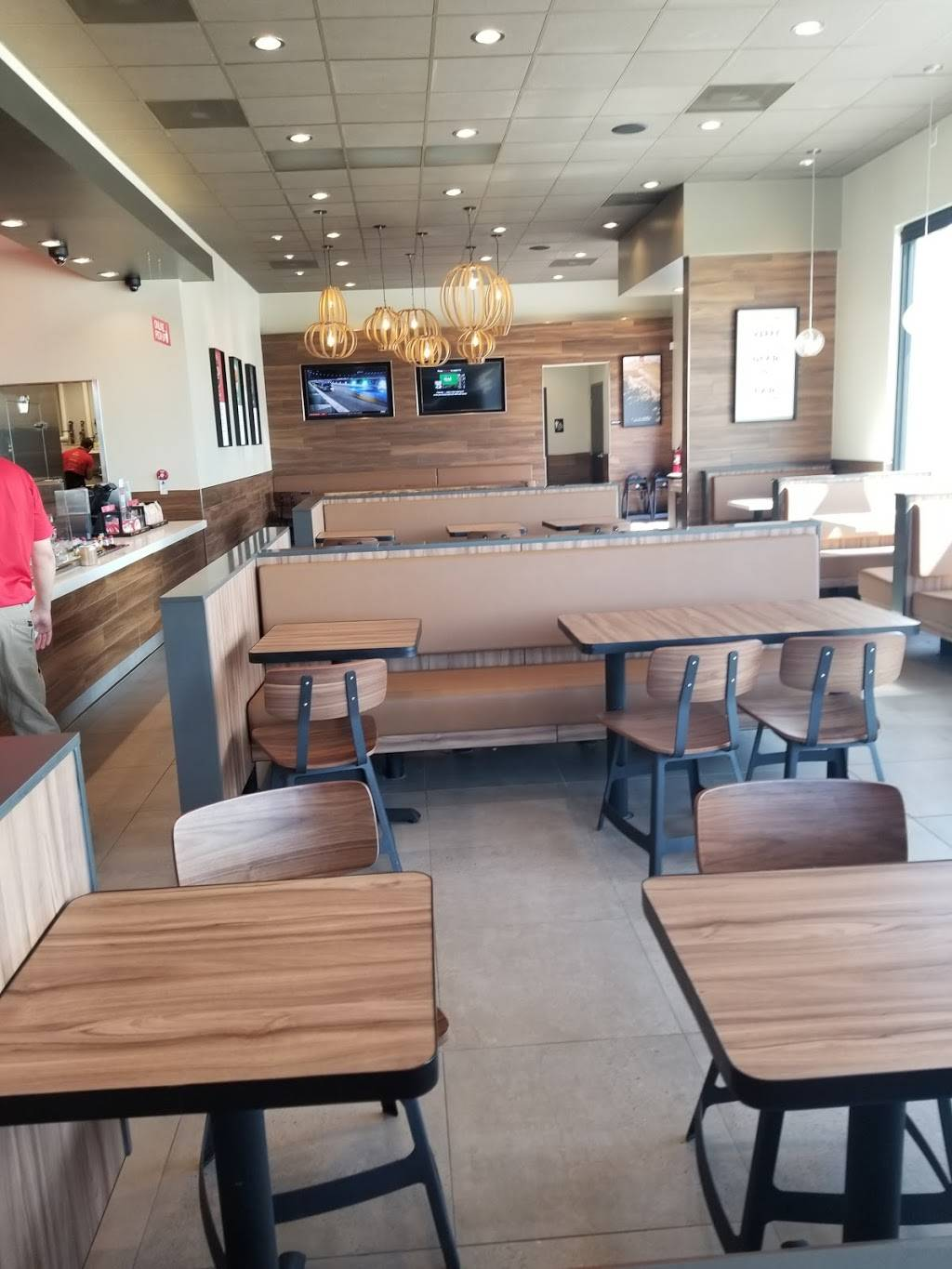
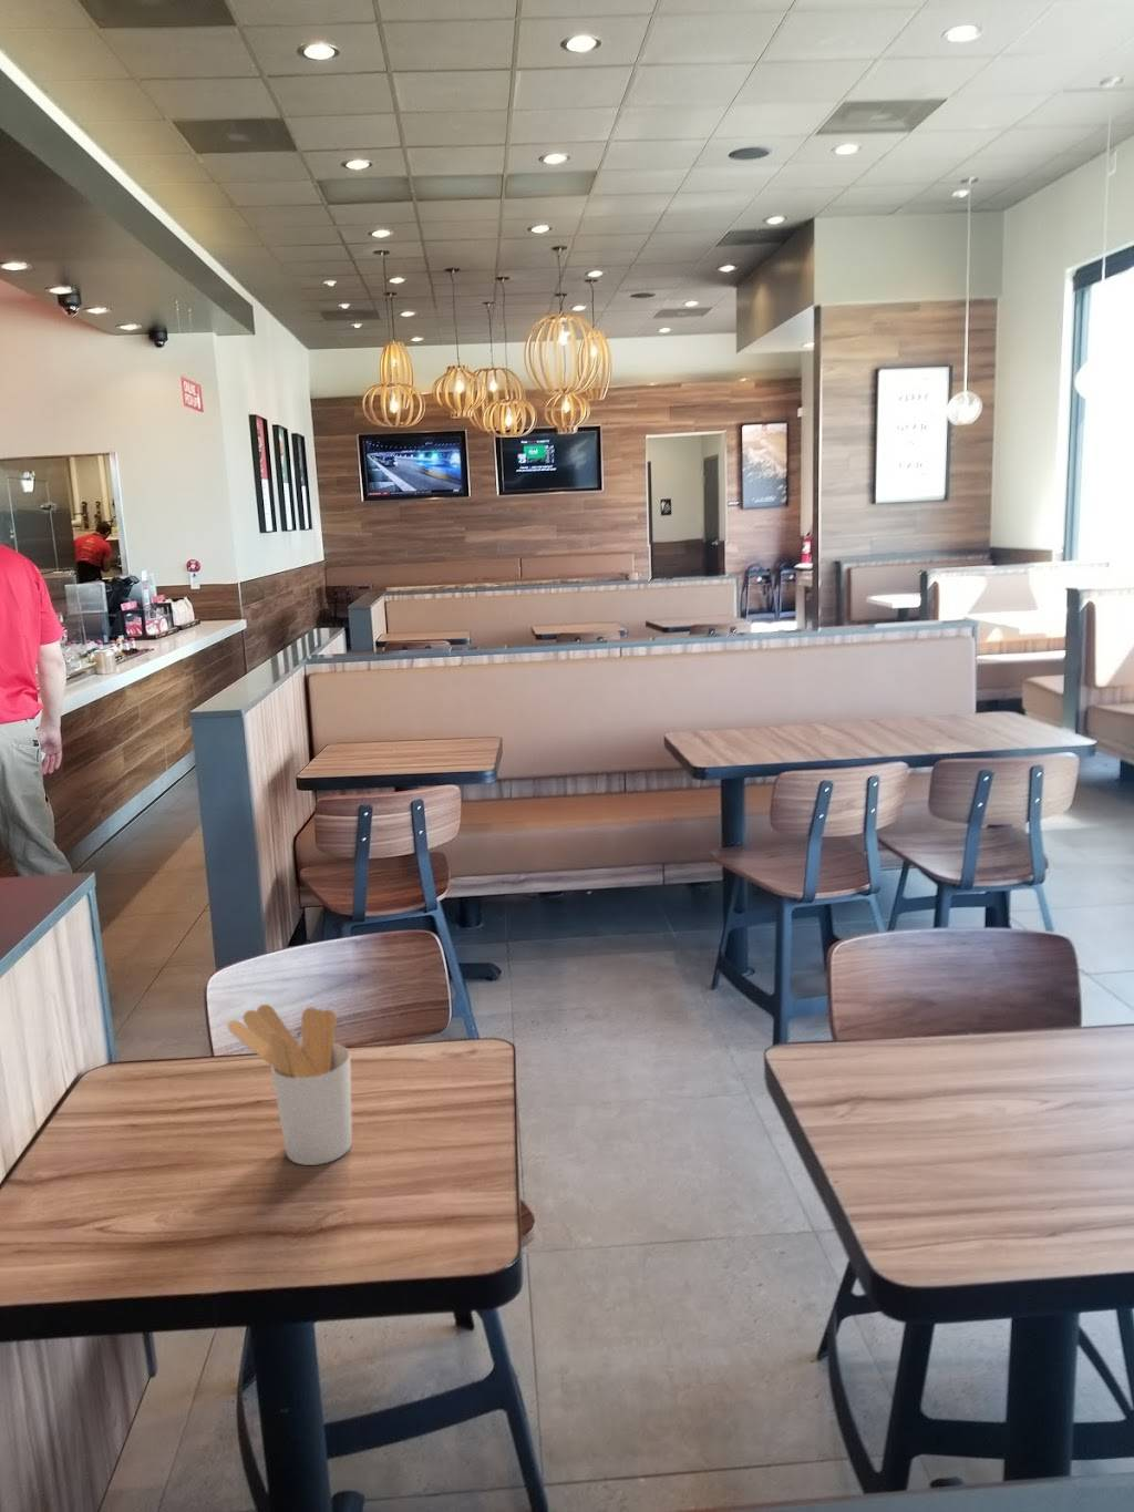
+ utensil holder [228,1003,354,1166]
